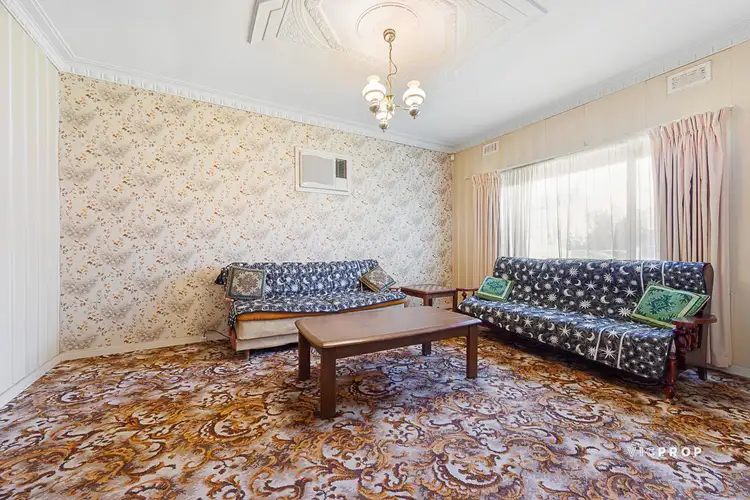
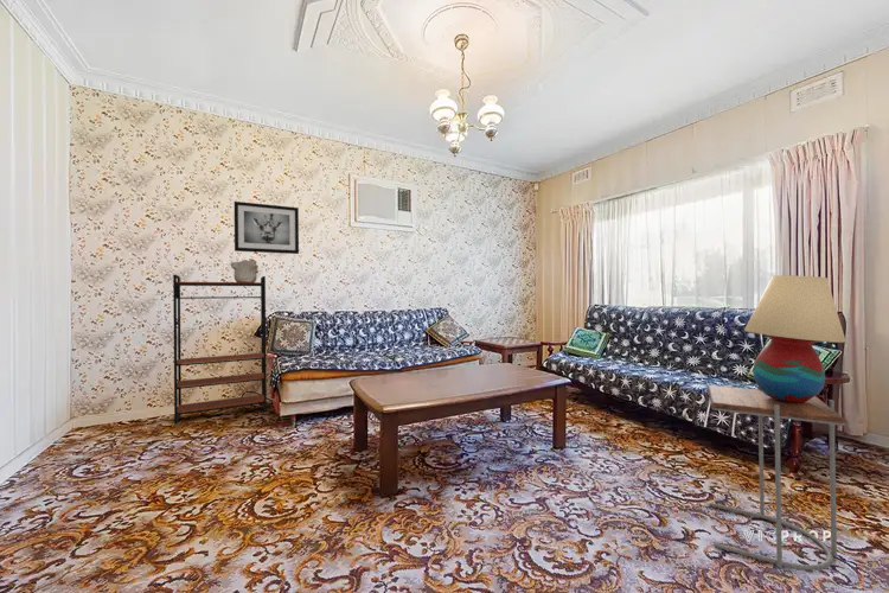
+ wall art [234,200,300,255]
+ table lamp [743,274,848,403]
+ side table [706,384,846,572]
+ bookshelf [172,274,268,426]
+ ceramic vessel [230,257,260,282]
